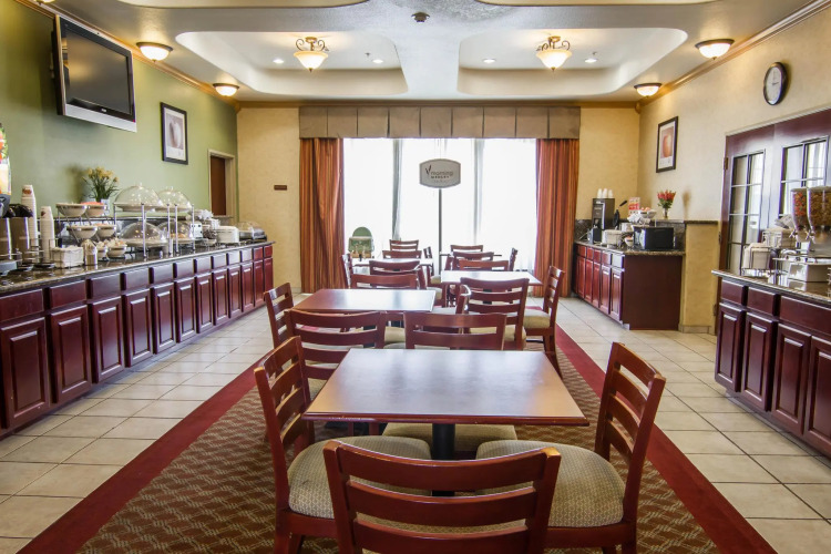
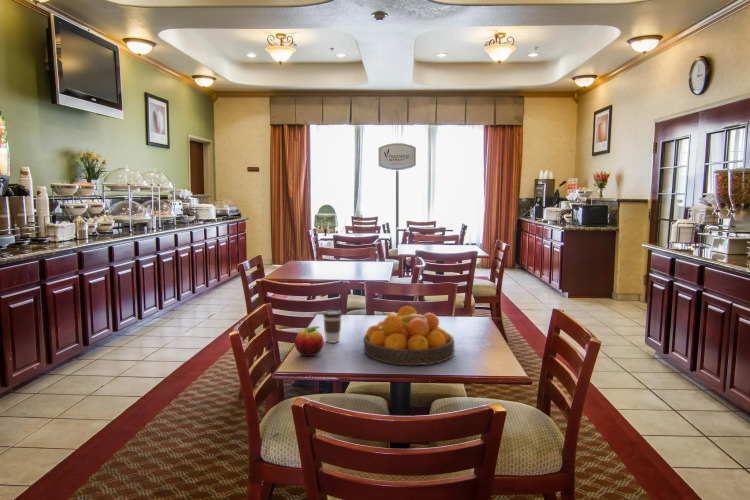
+ fruit [294,325,325,357]
+ fruit bowl [362,305,456,366]
+ coffee cup [322,309,343,344]
